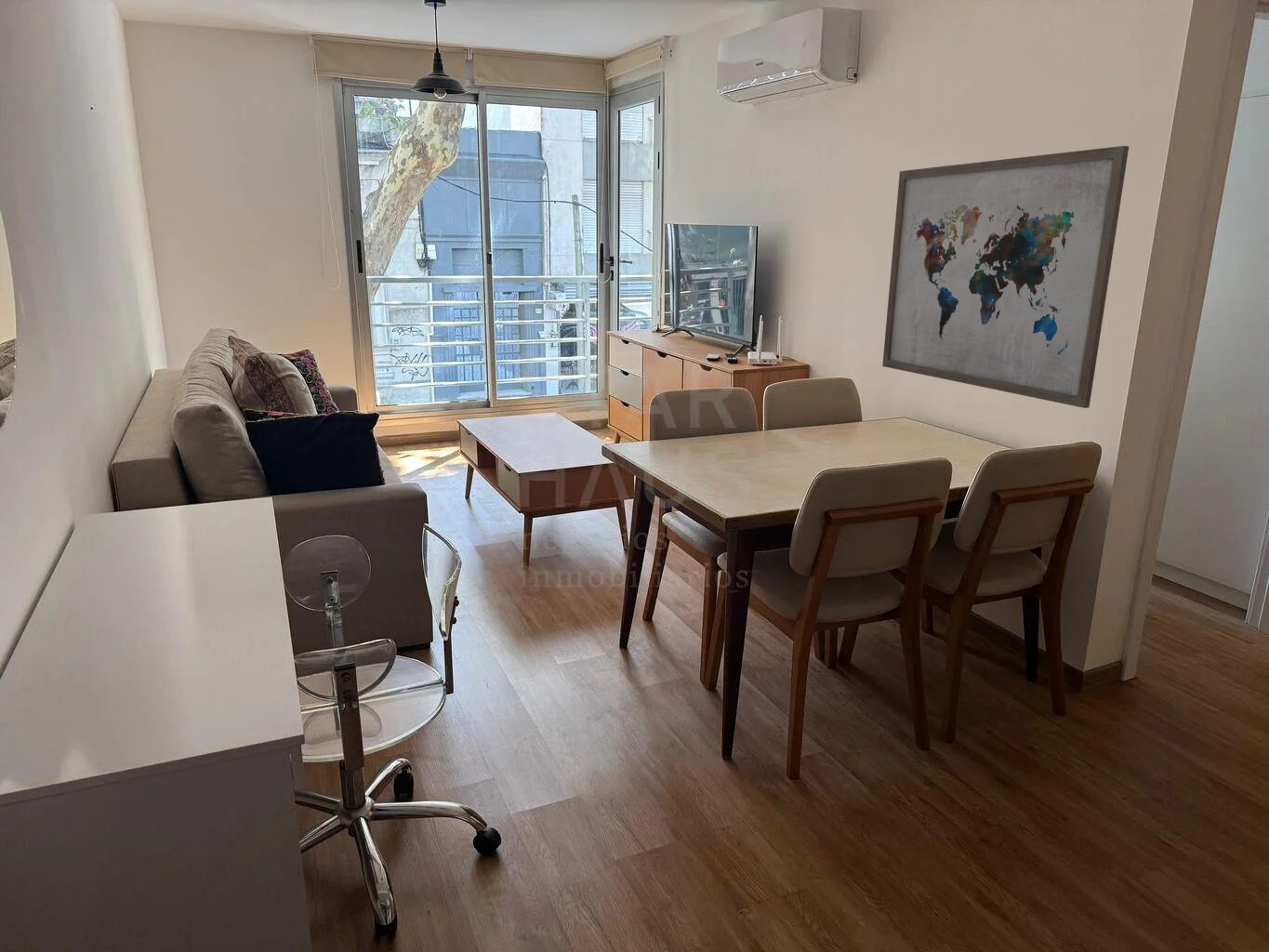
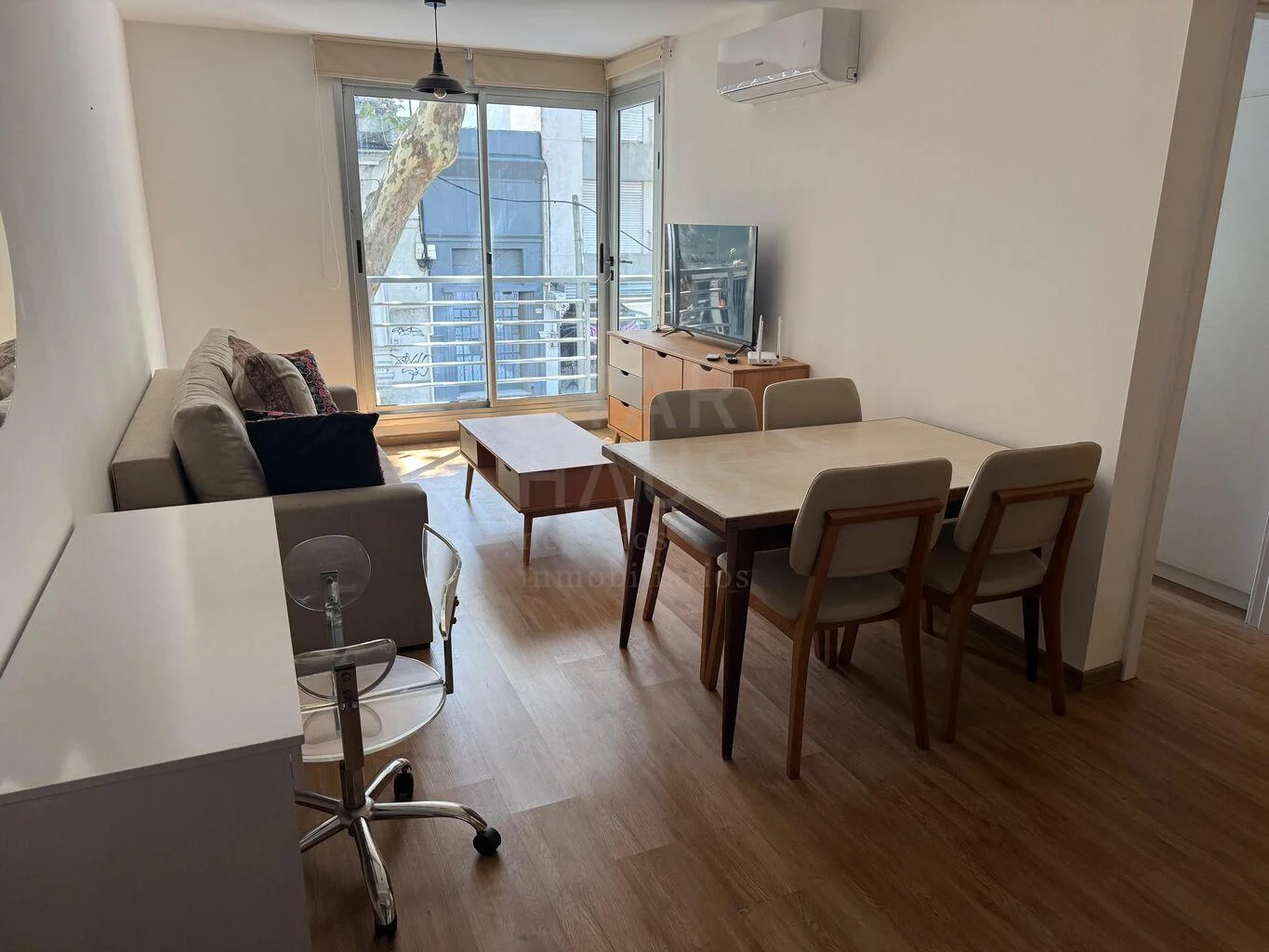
- wall art [881,145,1130,409]
